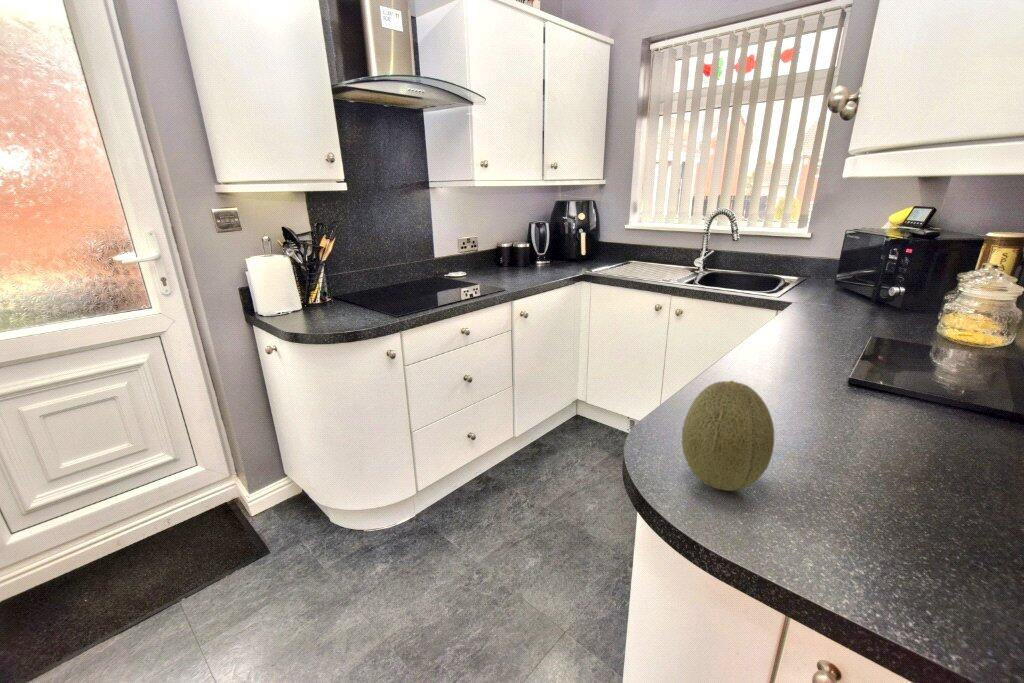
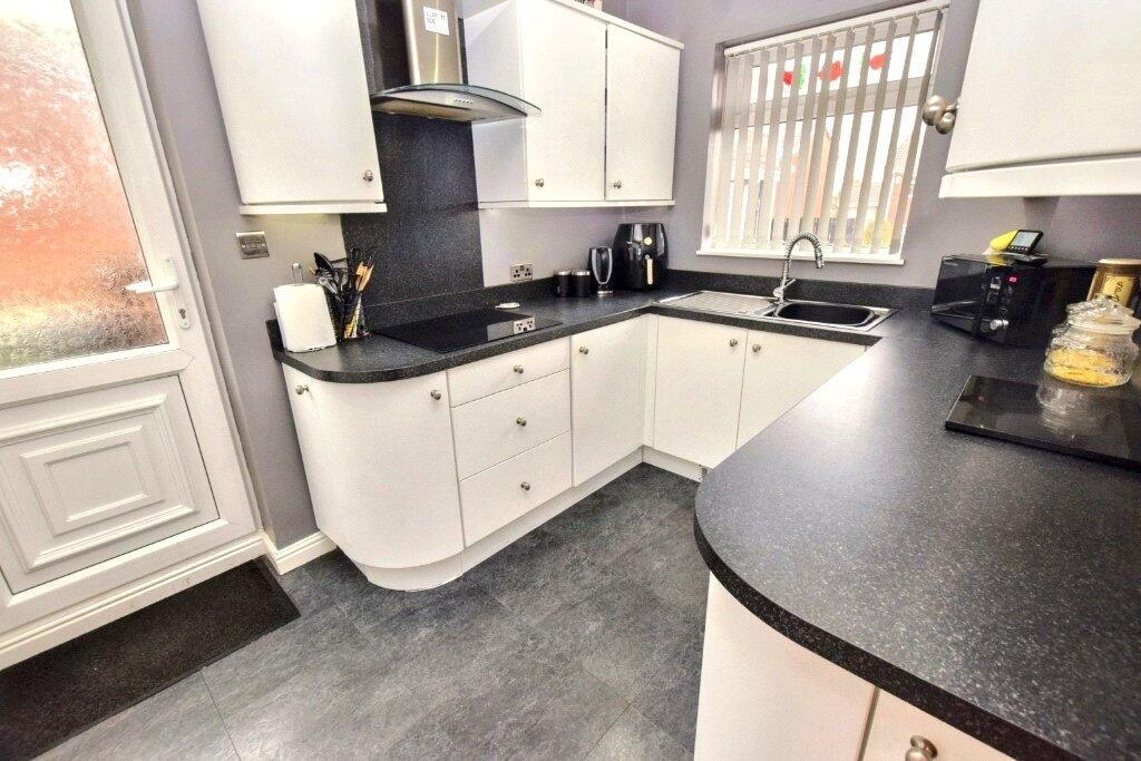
- fruit [681,380,775,492]
